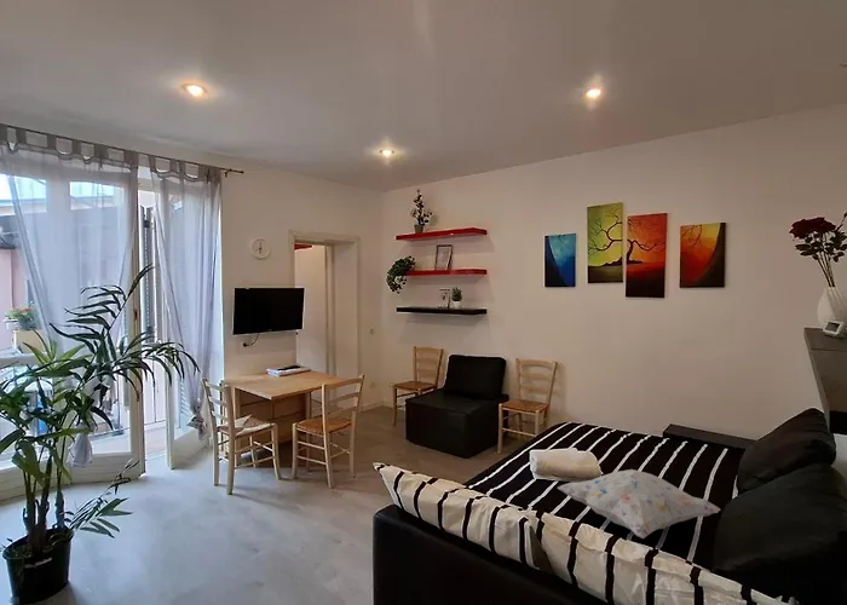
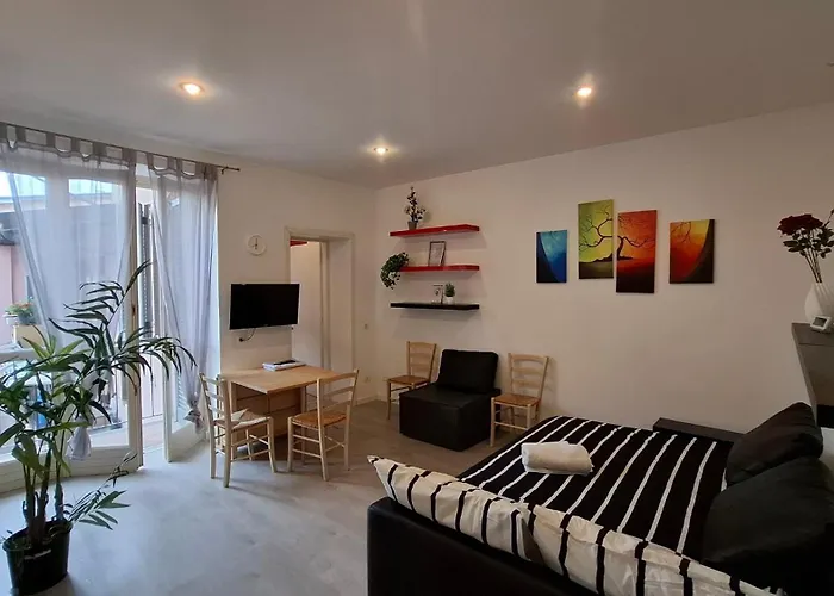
- decorative pillow [557,468,721,540]
